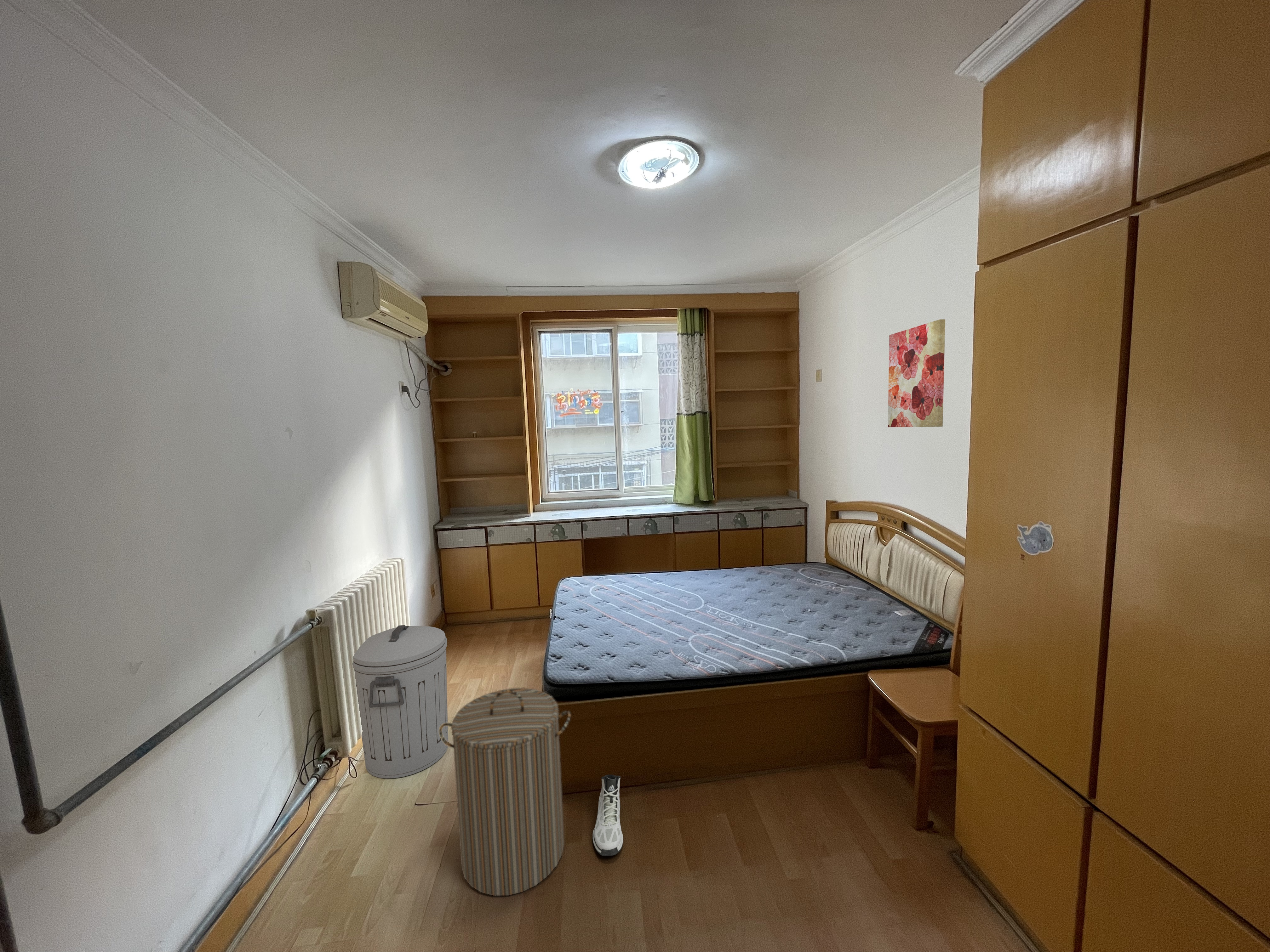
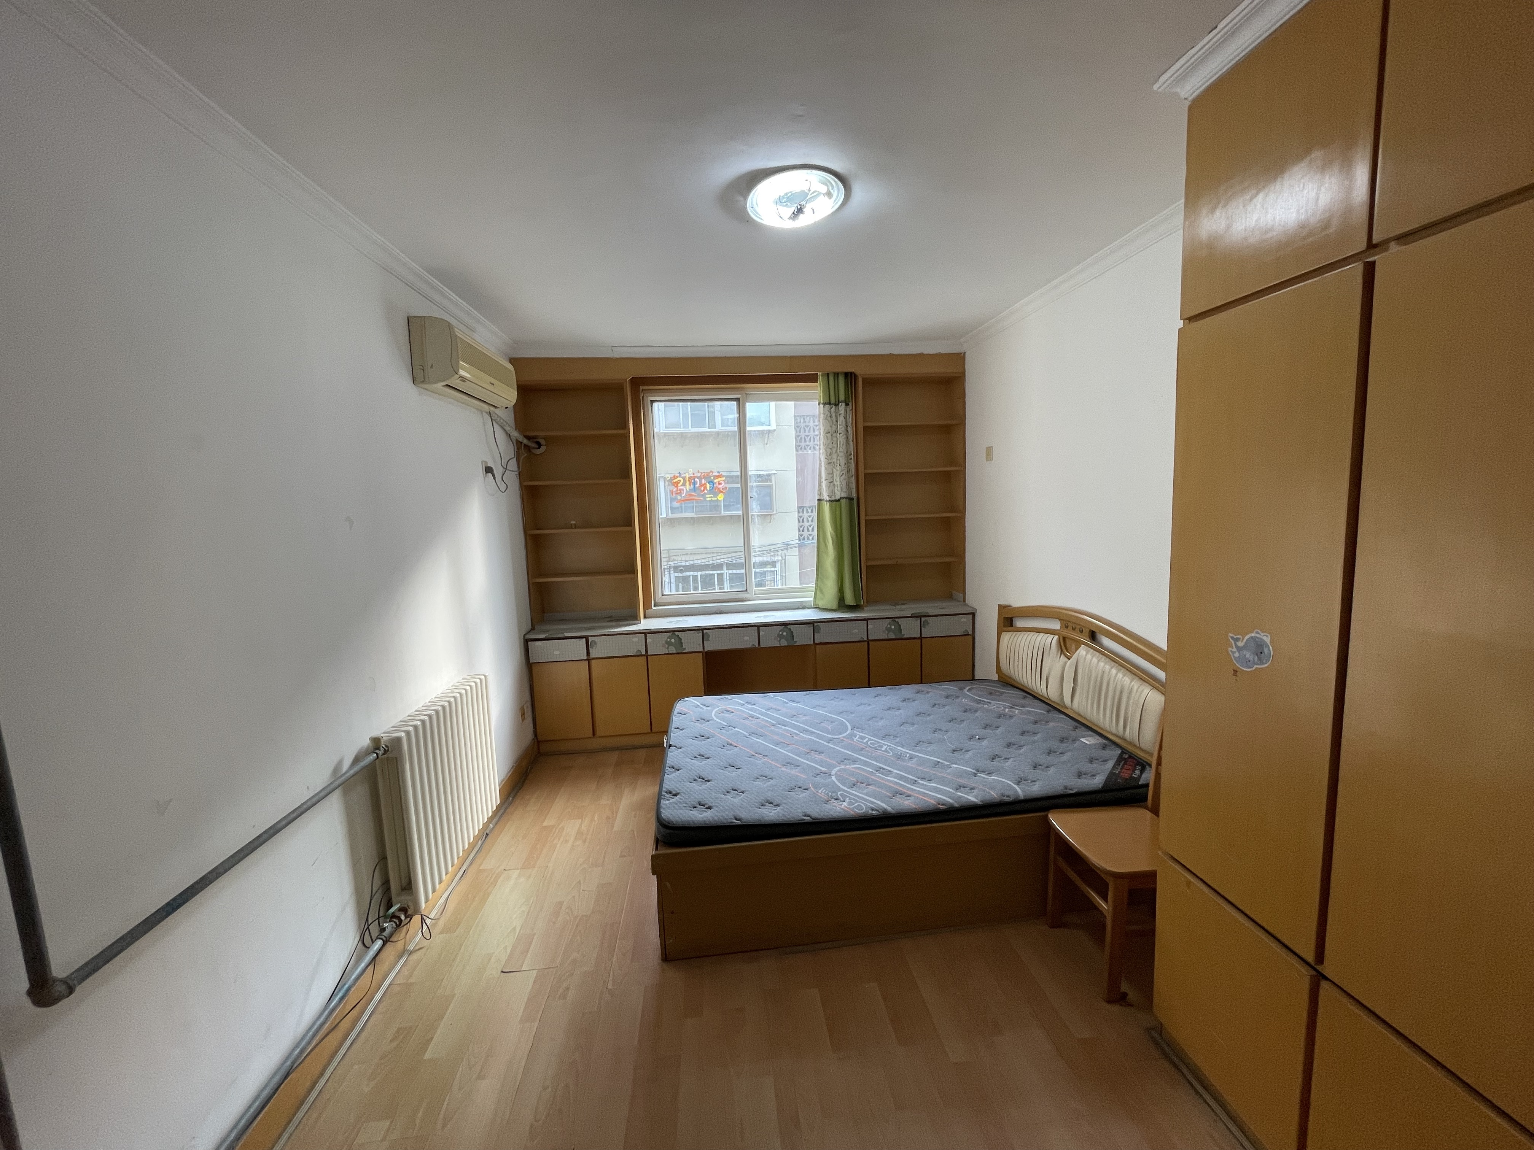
- trash can [352,625,449,779]
- wall art [888,319,946,428]
- laundry hamper [439,688,571,896]
- sneaker [592,774,624,856]
